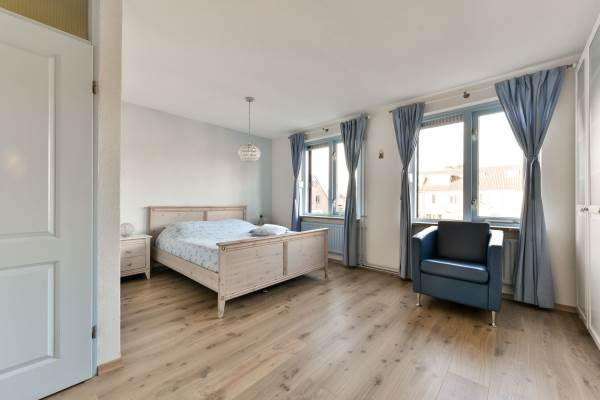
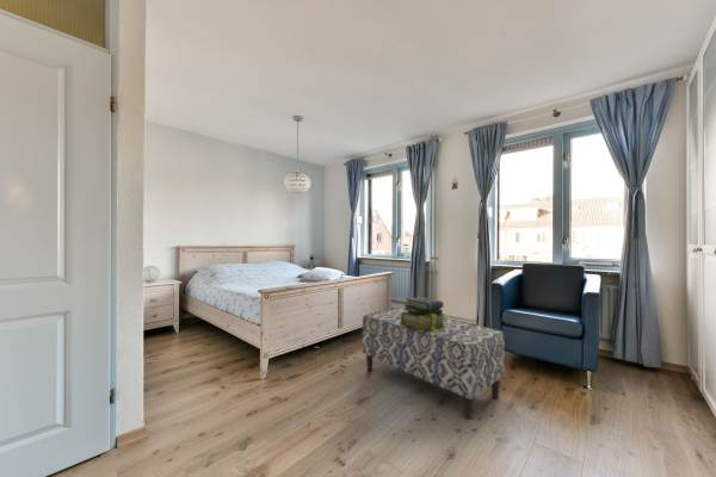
+ bench [362,306,506,421]
+ stack of books [401,297,446,332]
